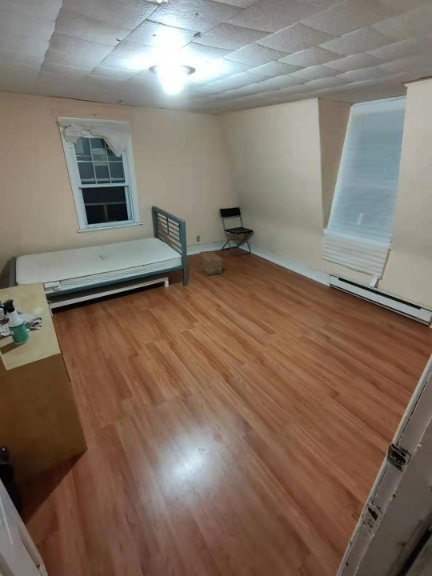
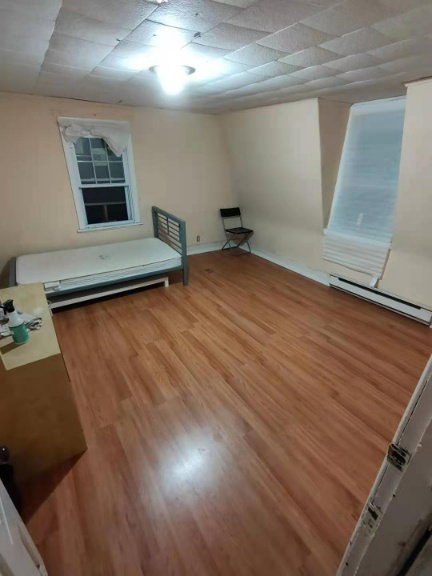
- cardboard box [199,250,223,276]
